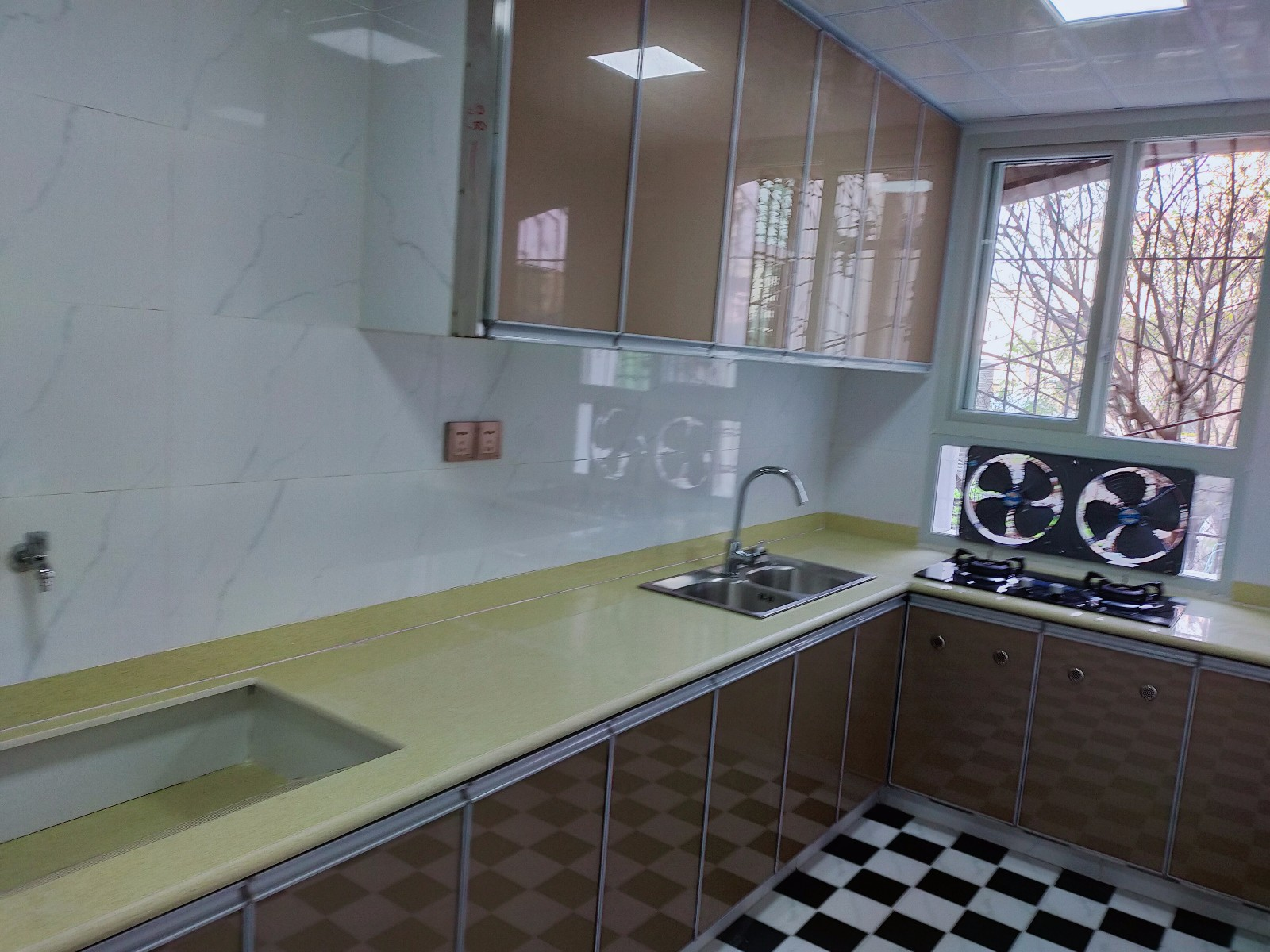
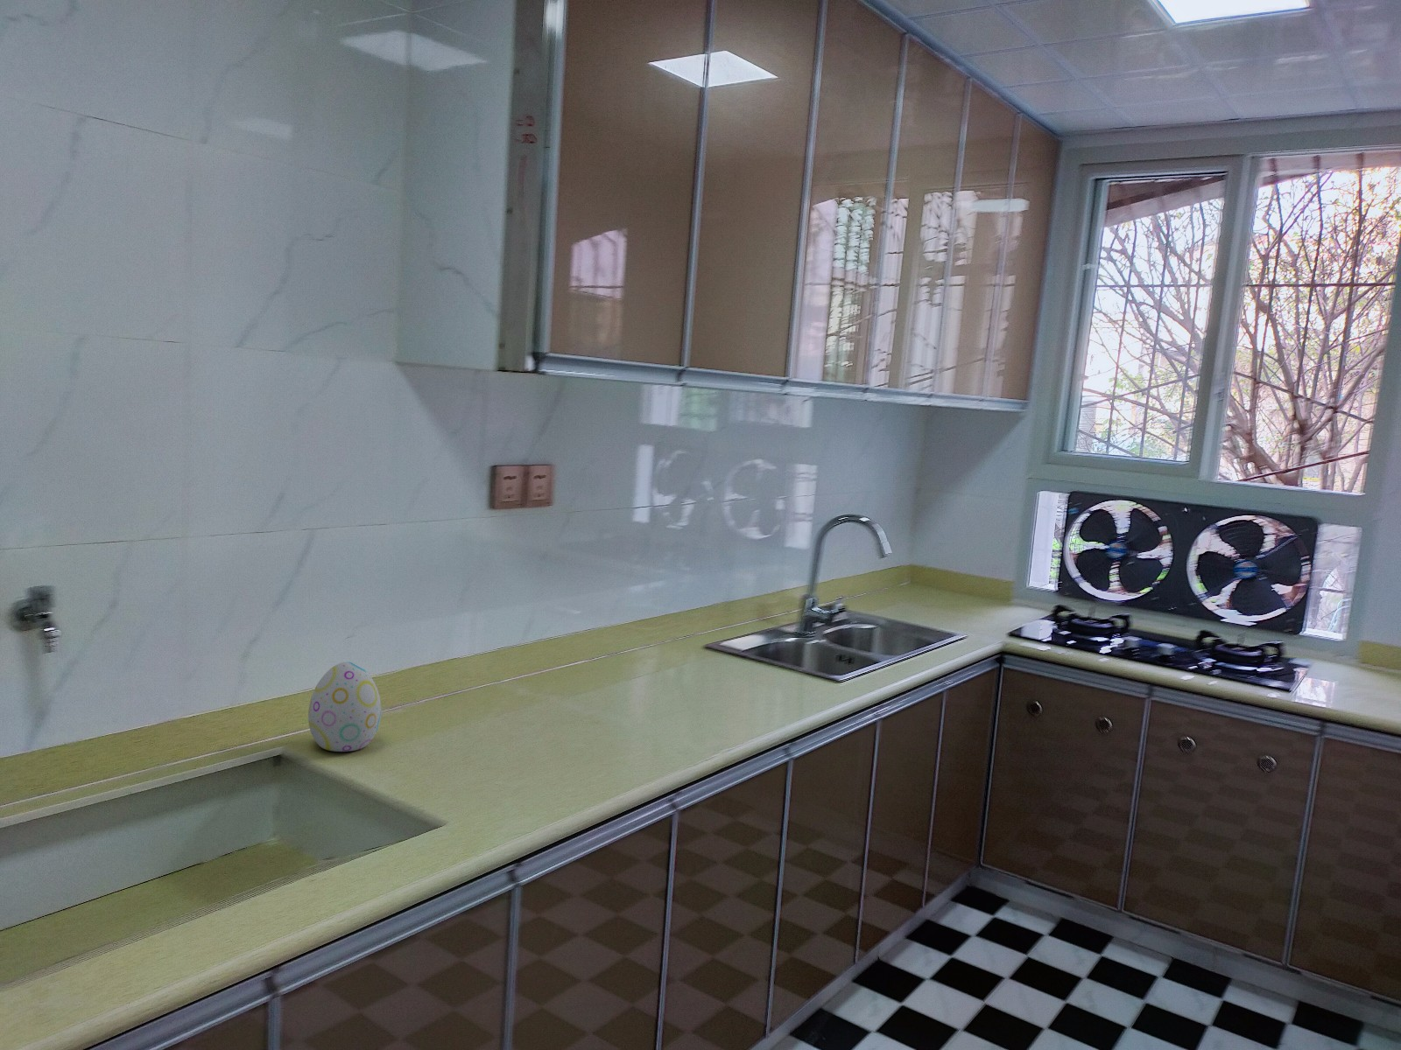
+ decorative egg [308,662,382,752]
